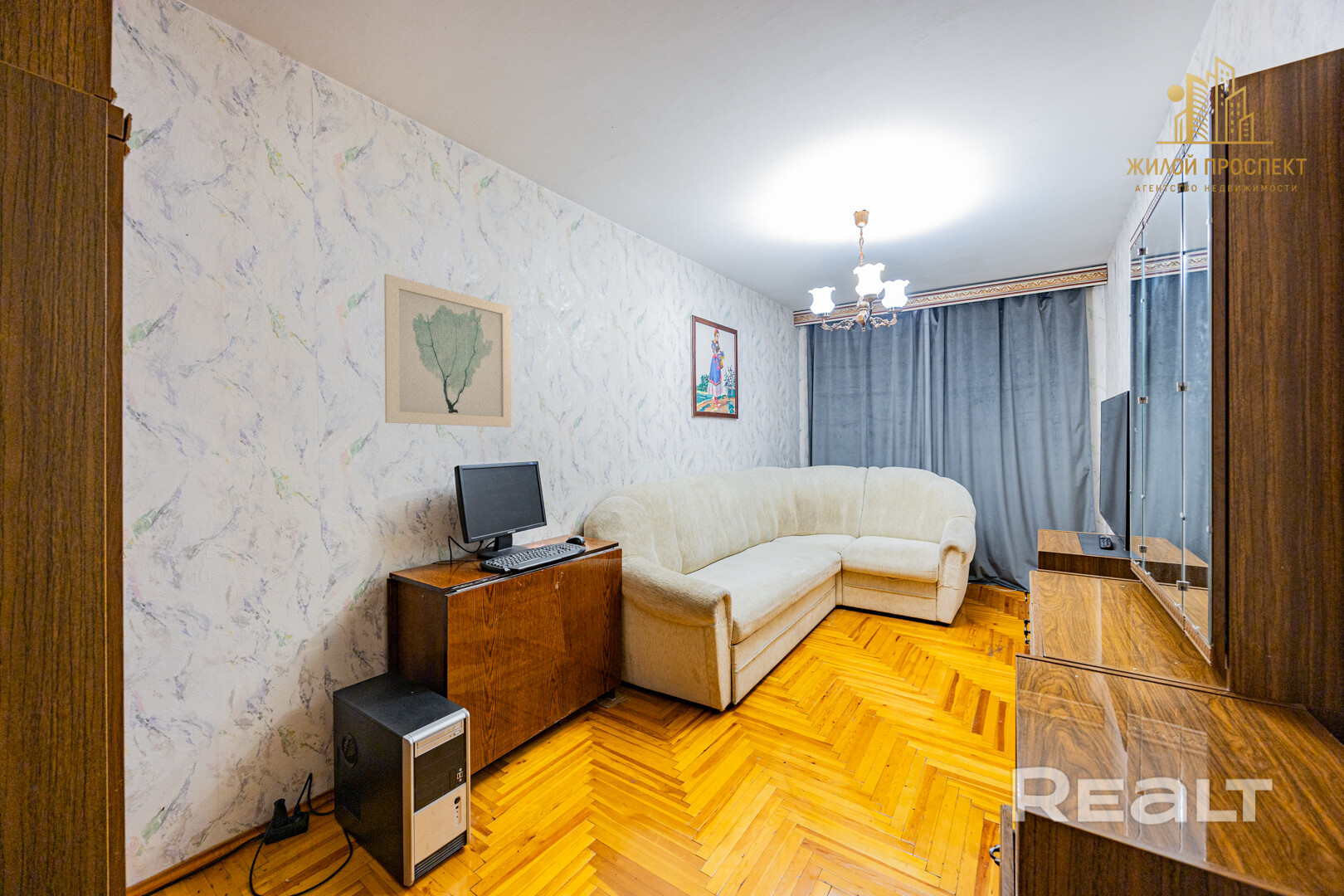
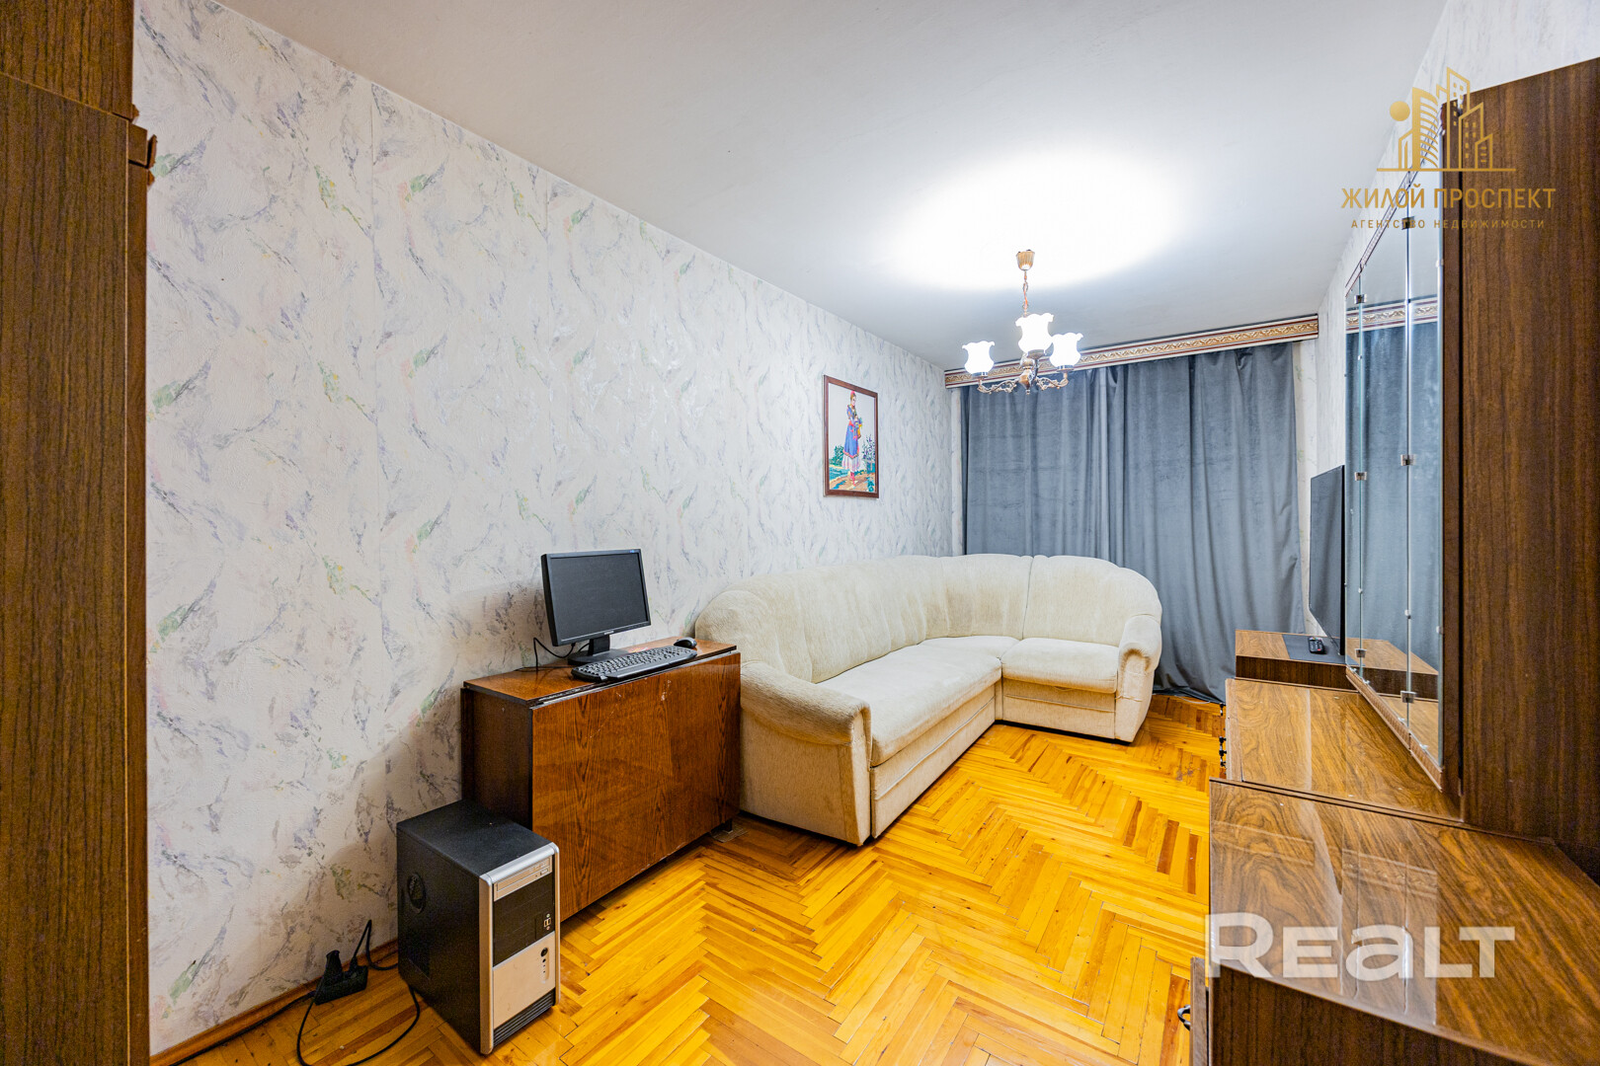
- wall art [383,273,512,428]
